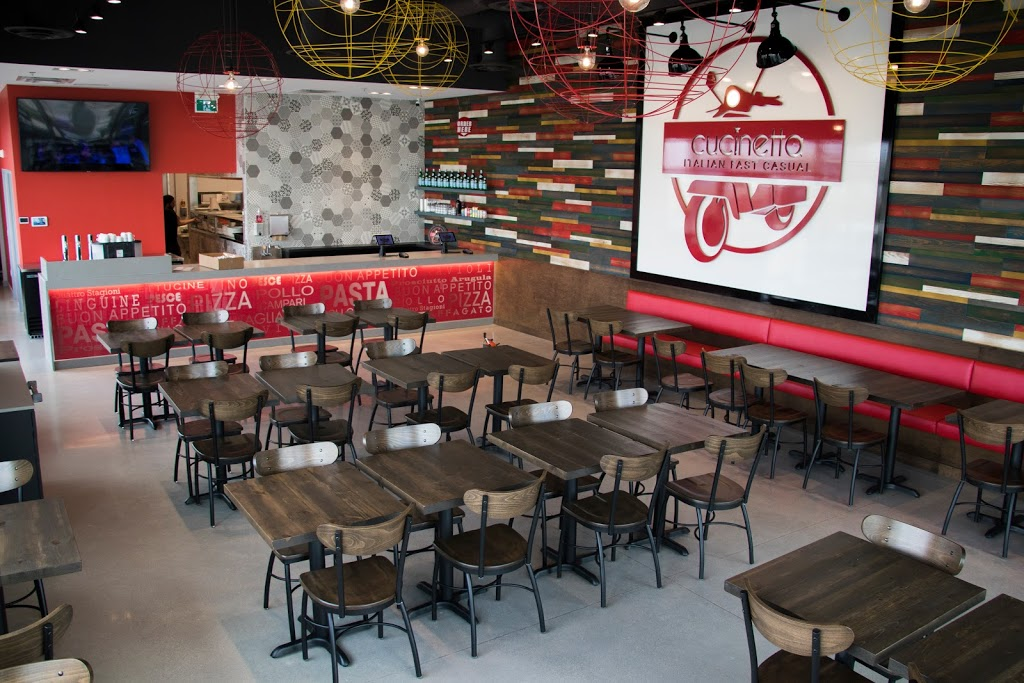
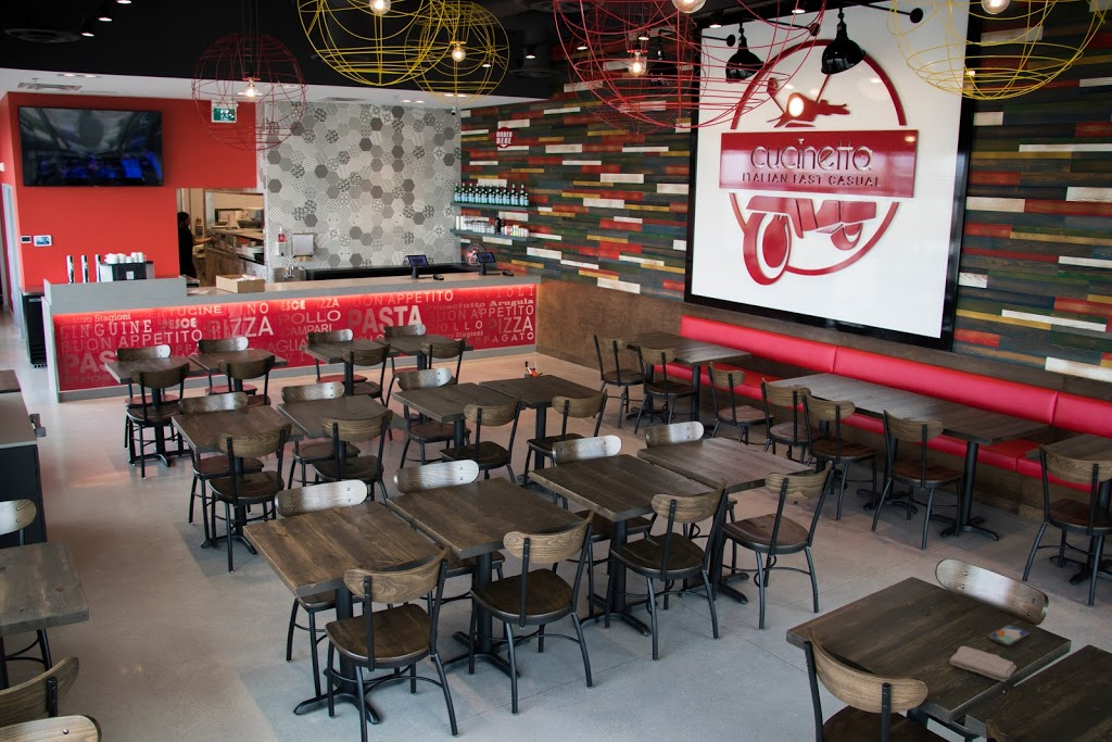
+ washcloth [948,645,1018,683]
+ smartphone [987,624,1029,646]
